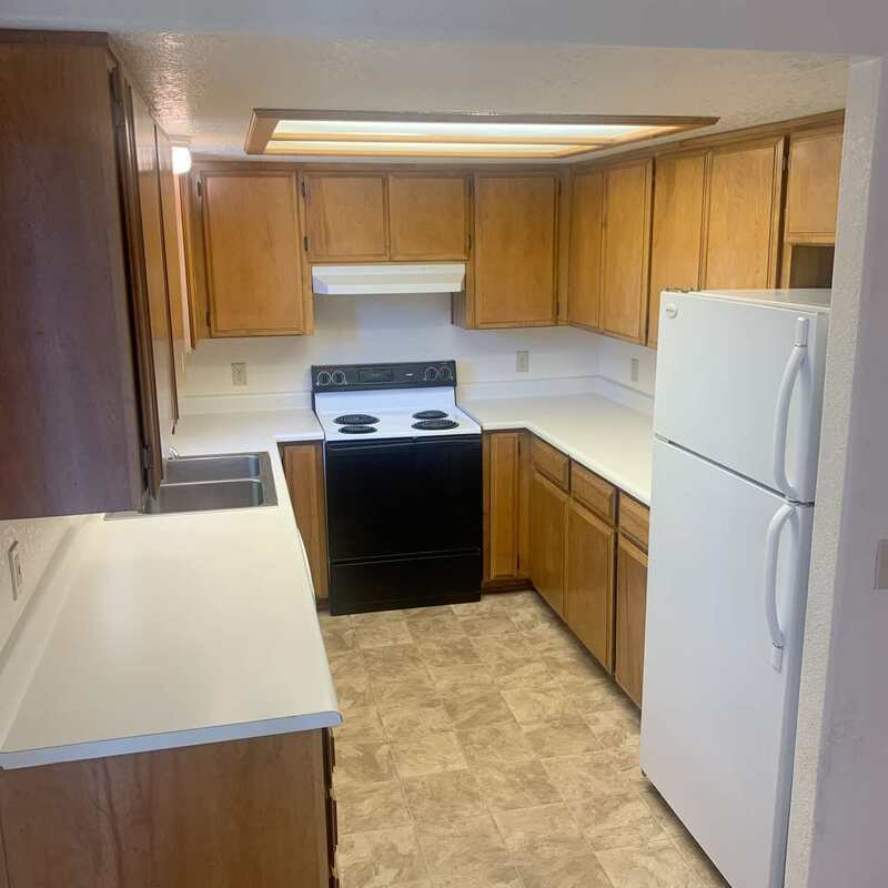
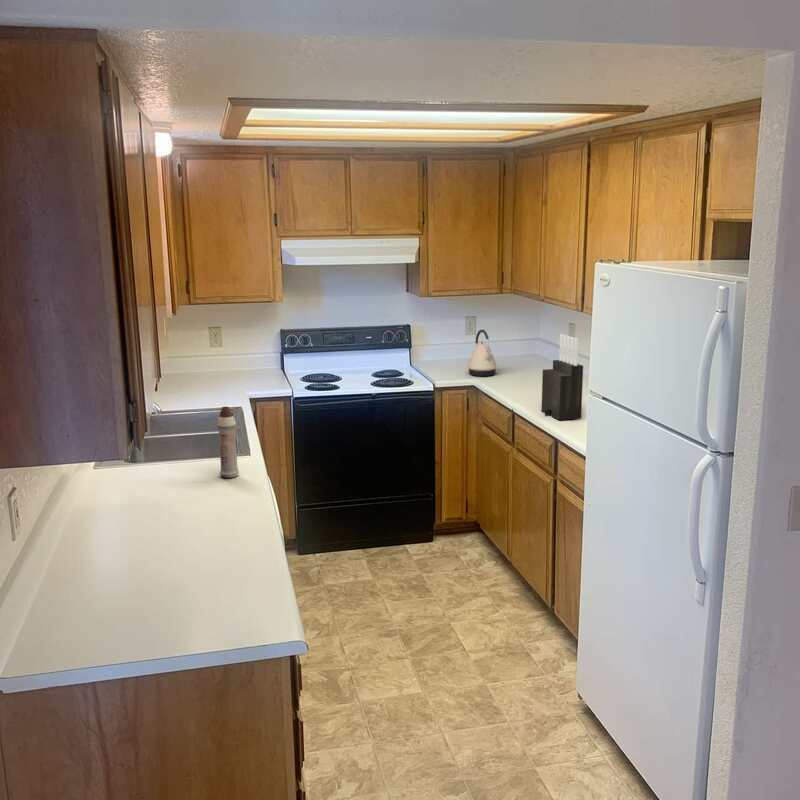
+ spray bottle [216,406,240,479]
+ knife block [540,333,584,421]
+ kettle [467,329,497,377]
